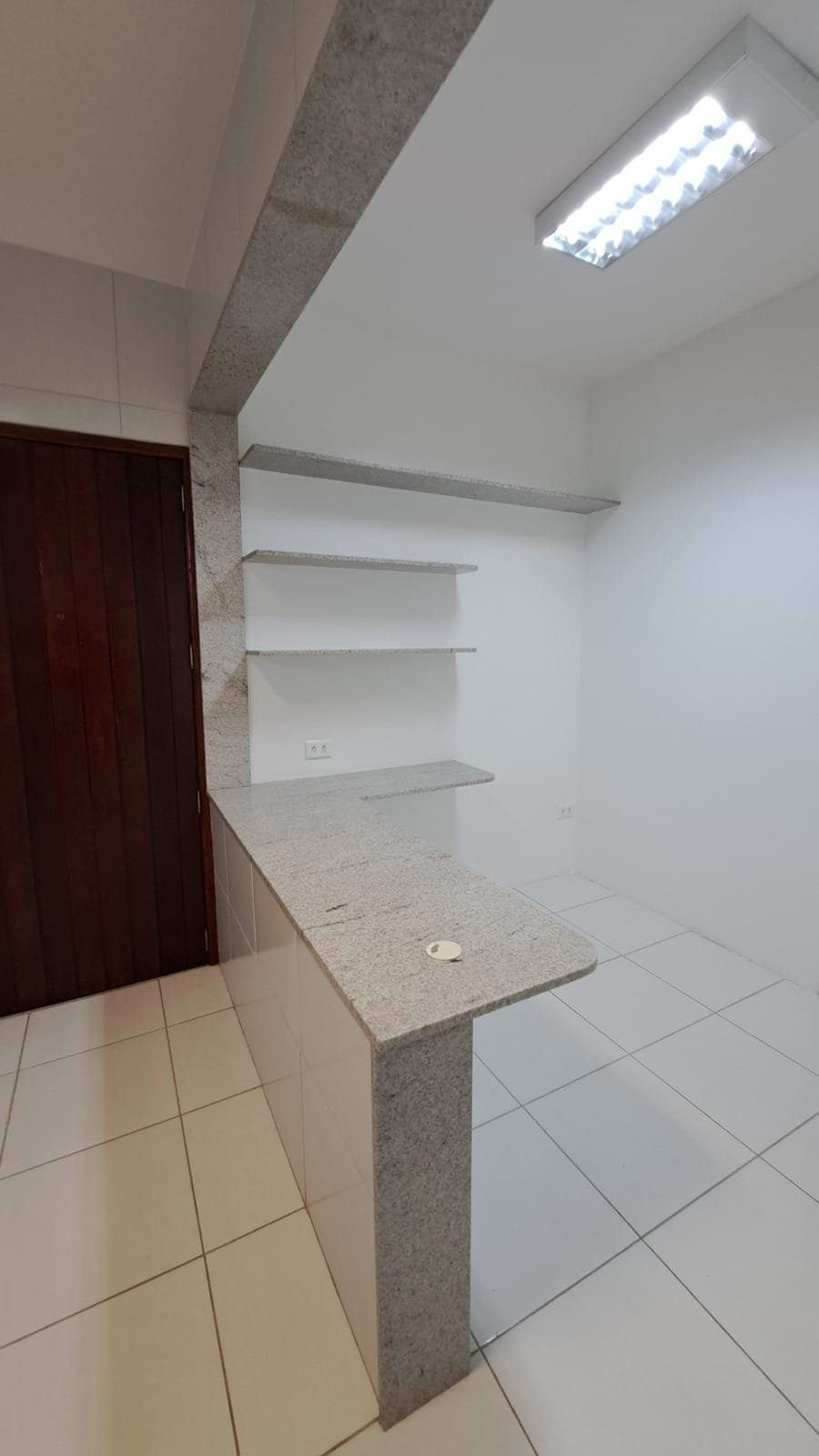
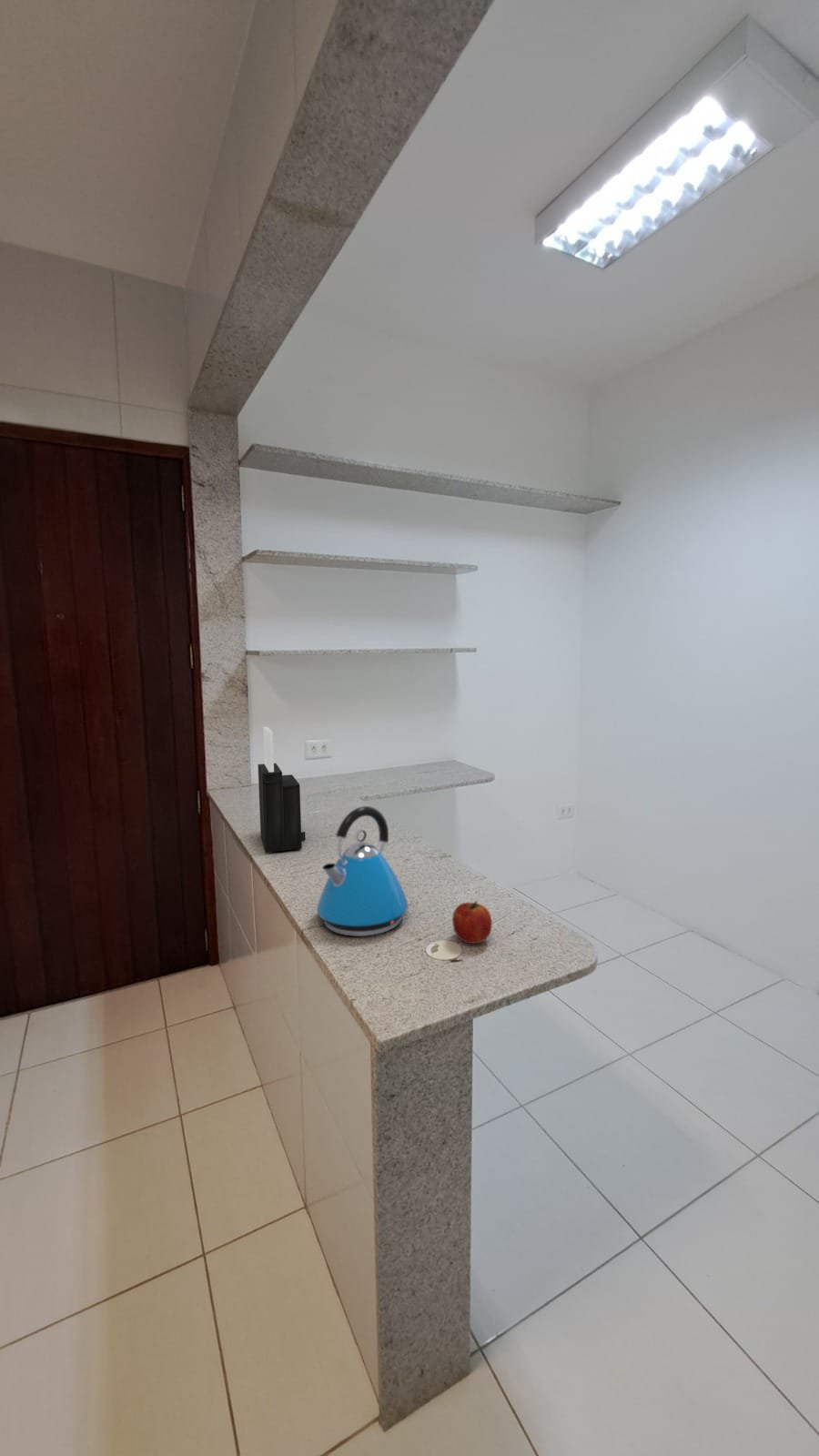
+ kettle [316,805,409,937]
+ knife block [257,726,307,854]
+ fruit [451,900,493,945]
